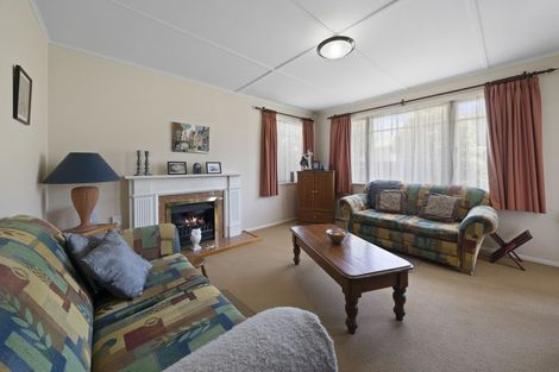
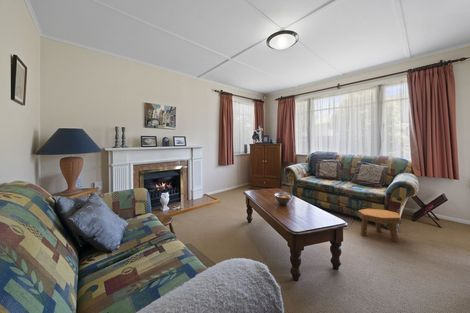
+ footstool [356,208,402,242]
